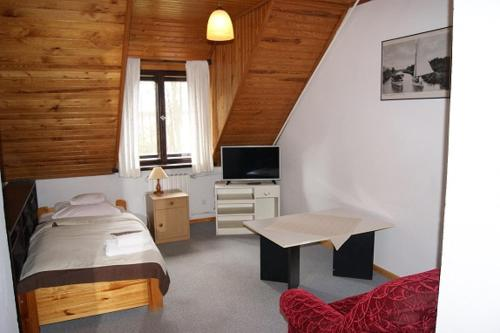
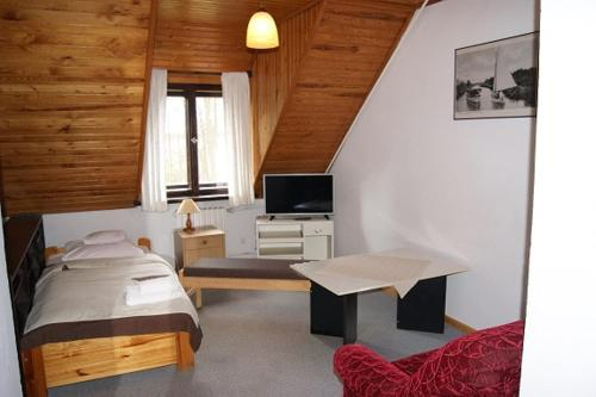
+ bench [178,256,321,309]
